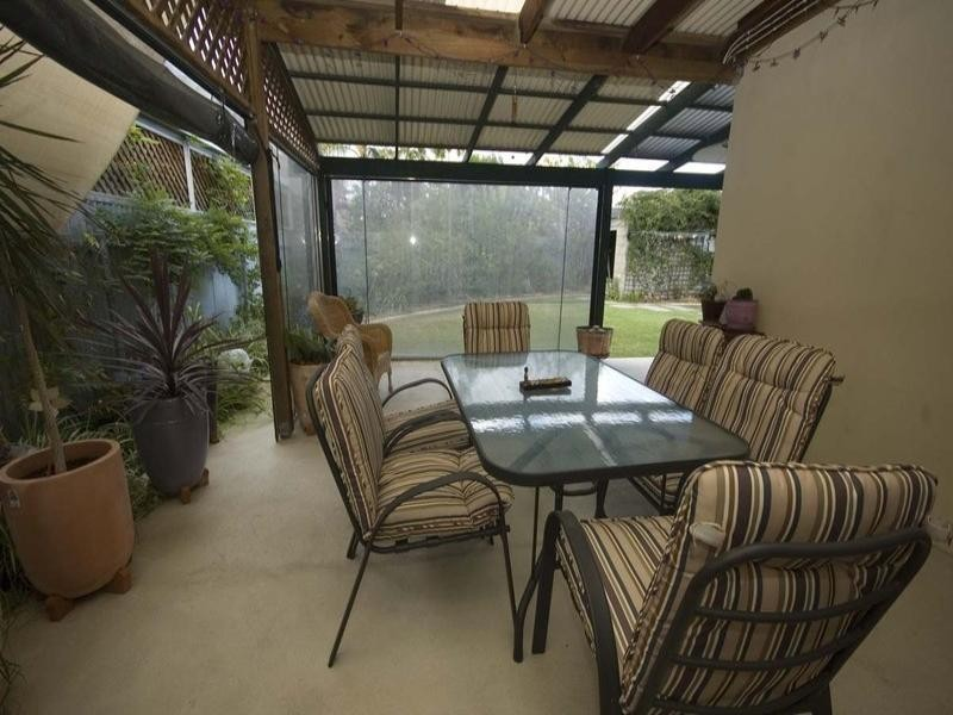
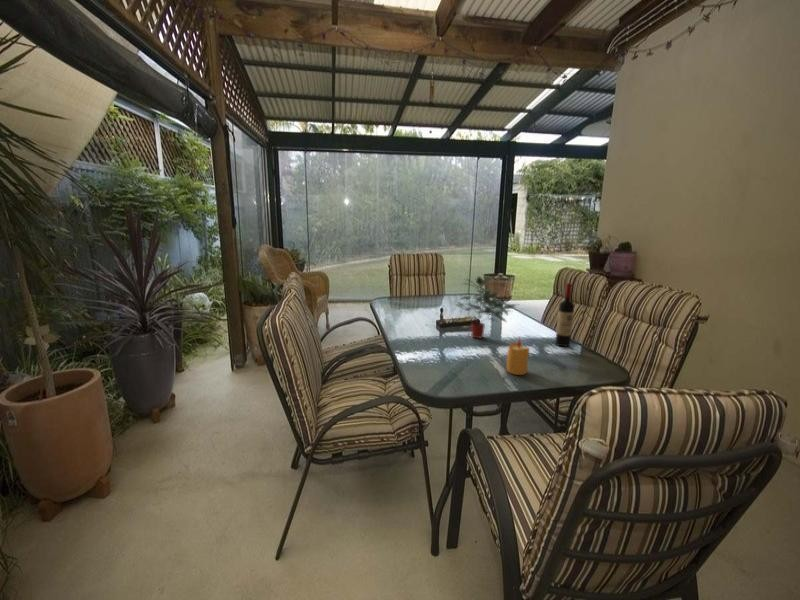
+ wine bottle [554,282,576,347]
+ candle [506,336,530,376]
+ potted plant [454,275,519,339]
